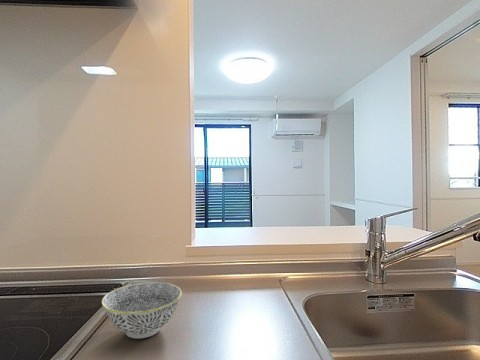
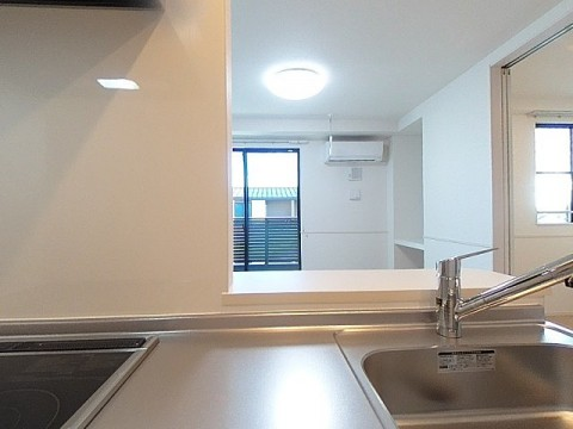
- bowl [101,281,183,339]
